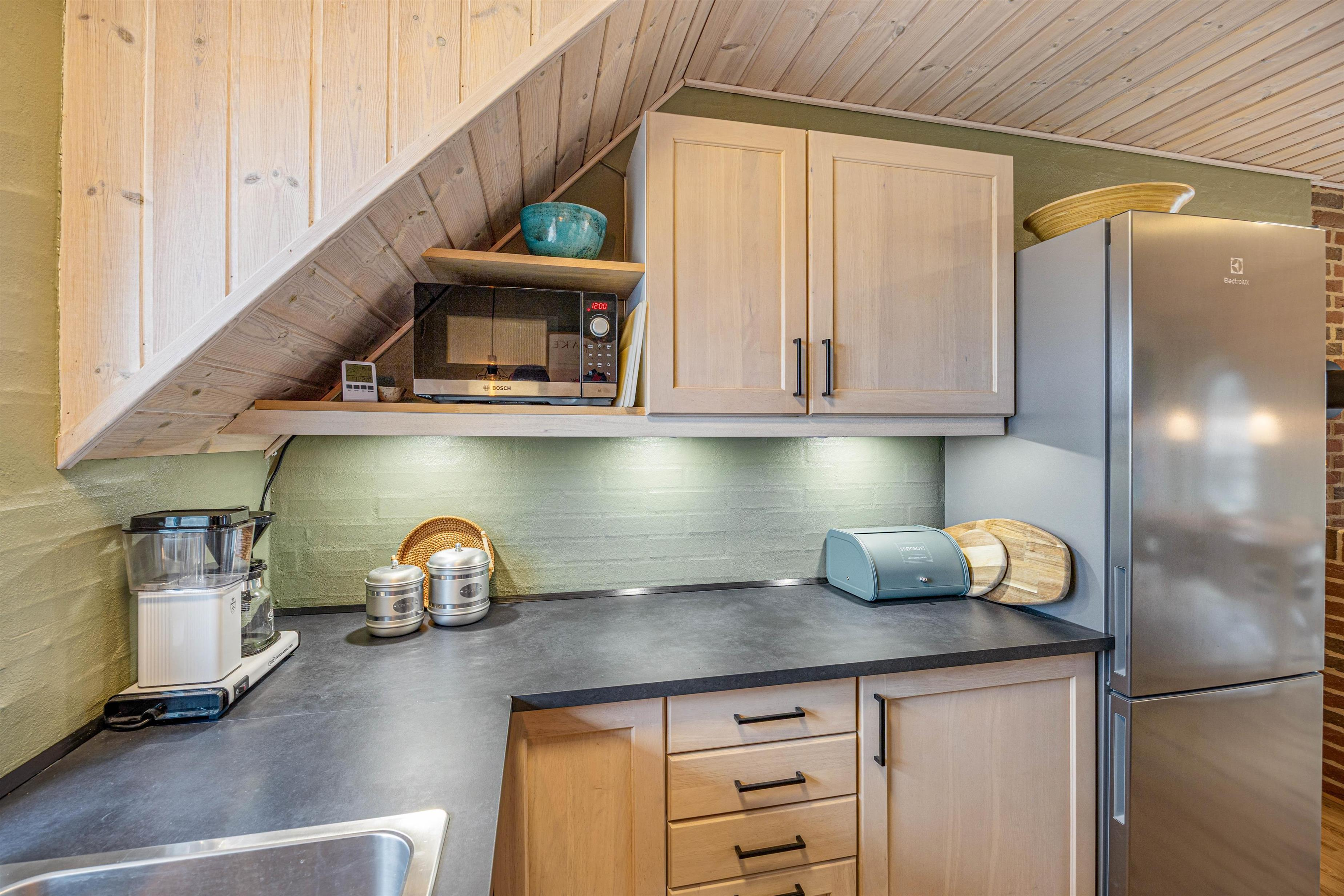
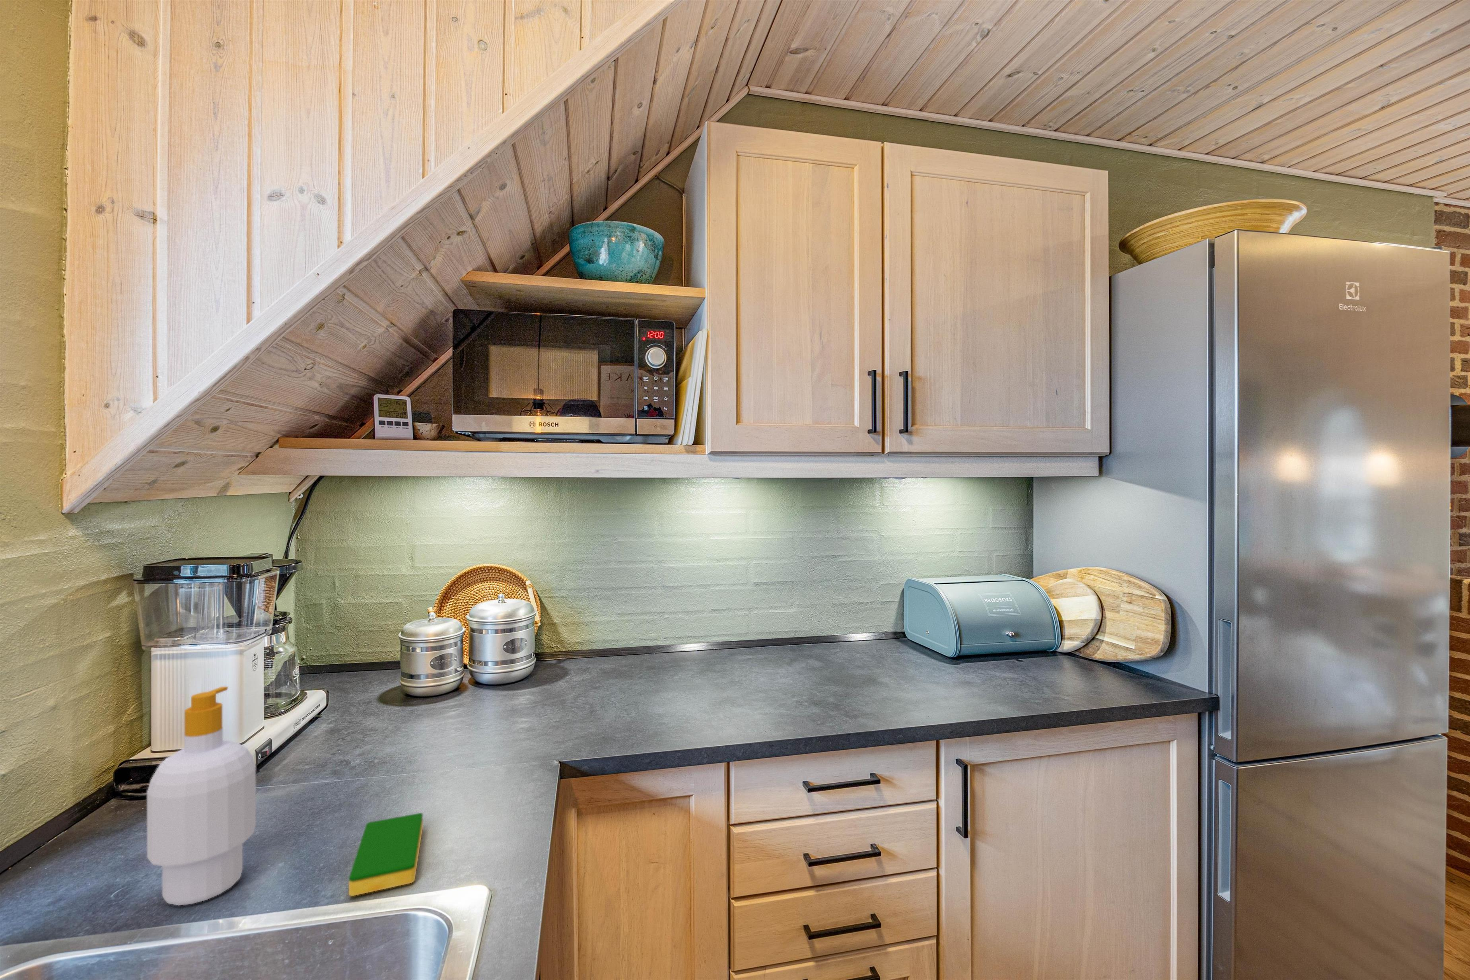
+ soap bottle [147,686,256,906]
+ dish sponge [349,813,423,897]
